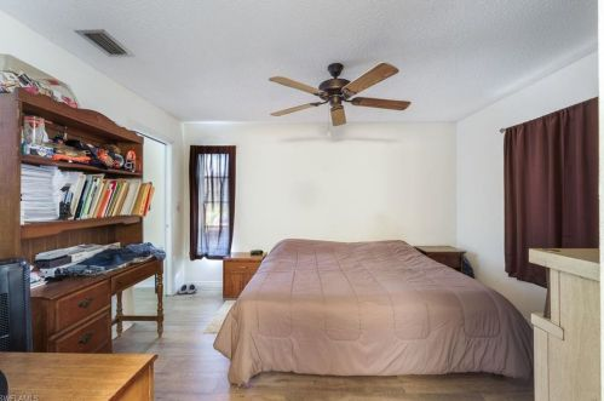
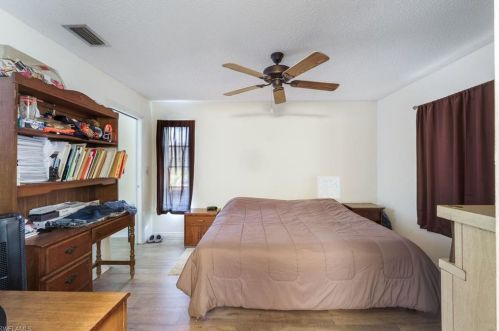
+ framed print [317,176,341,199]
